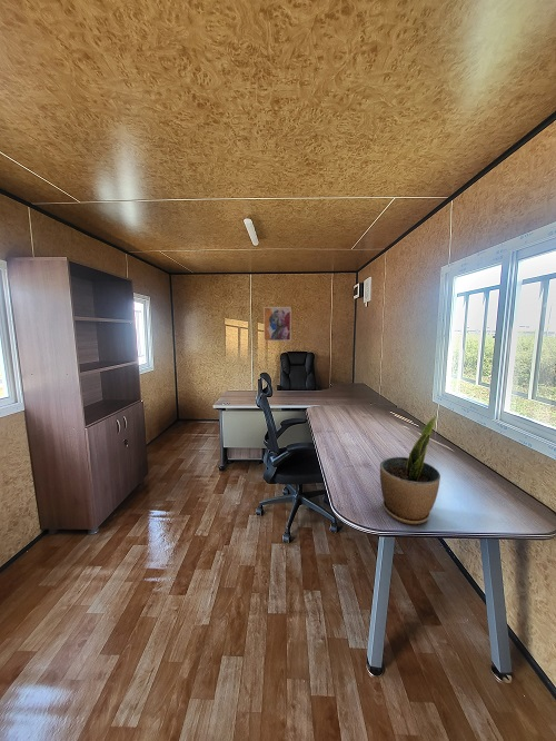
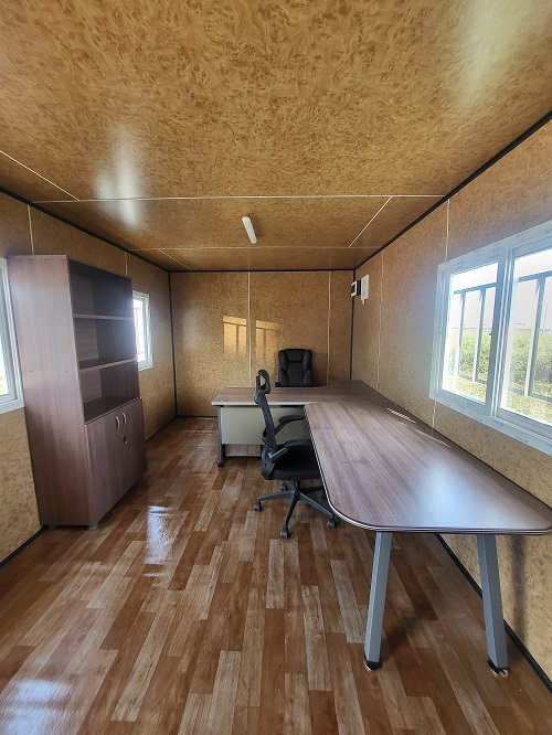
- potted plant [379,416,441,525]
- wall art [262,306,292,342]
